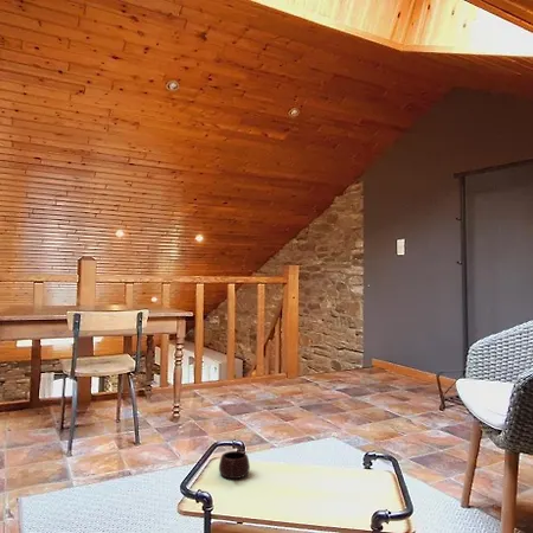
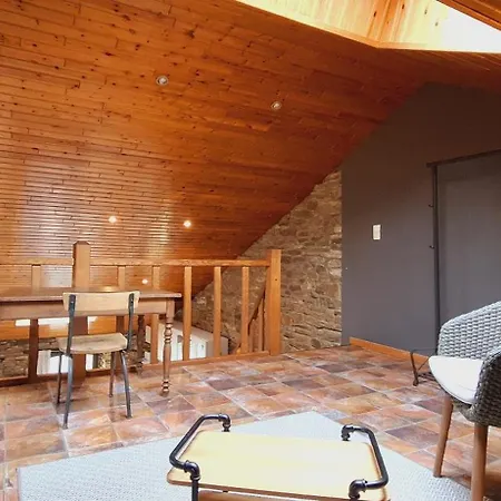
- mug [218,450,251,480]
